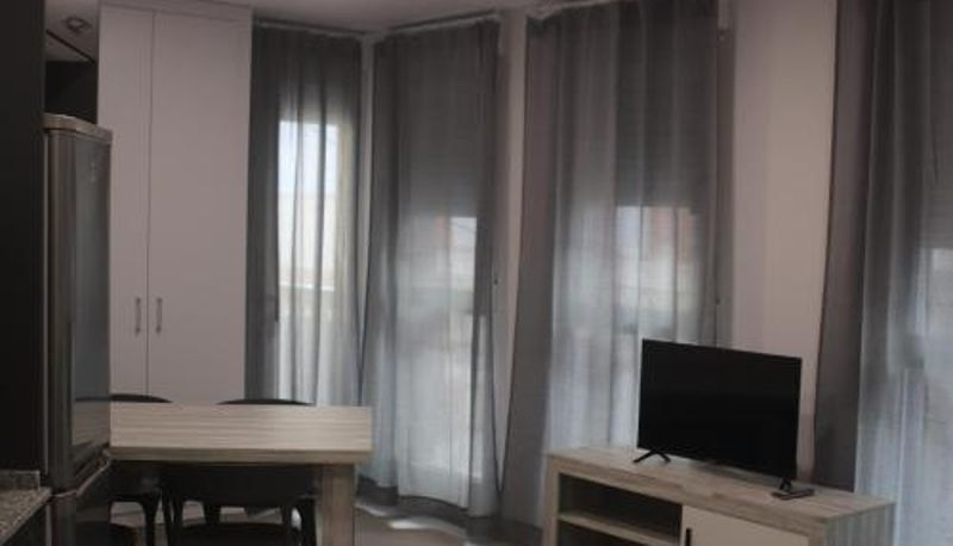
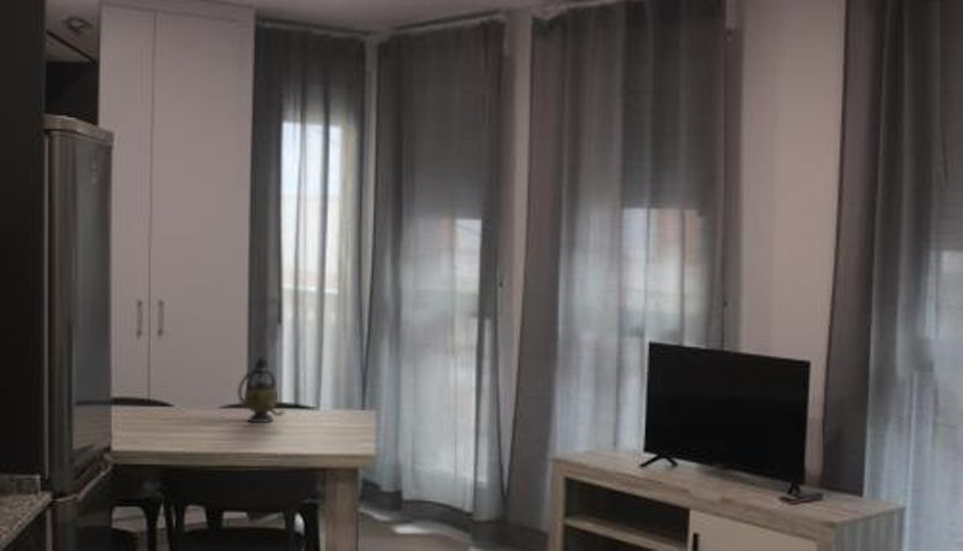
+ teapot [237,355,286,423]
